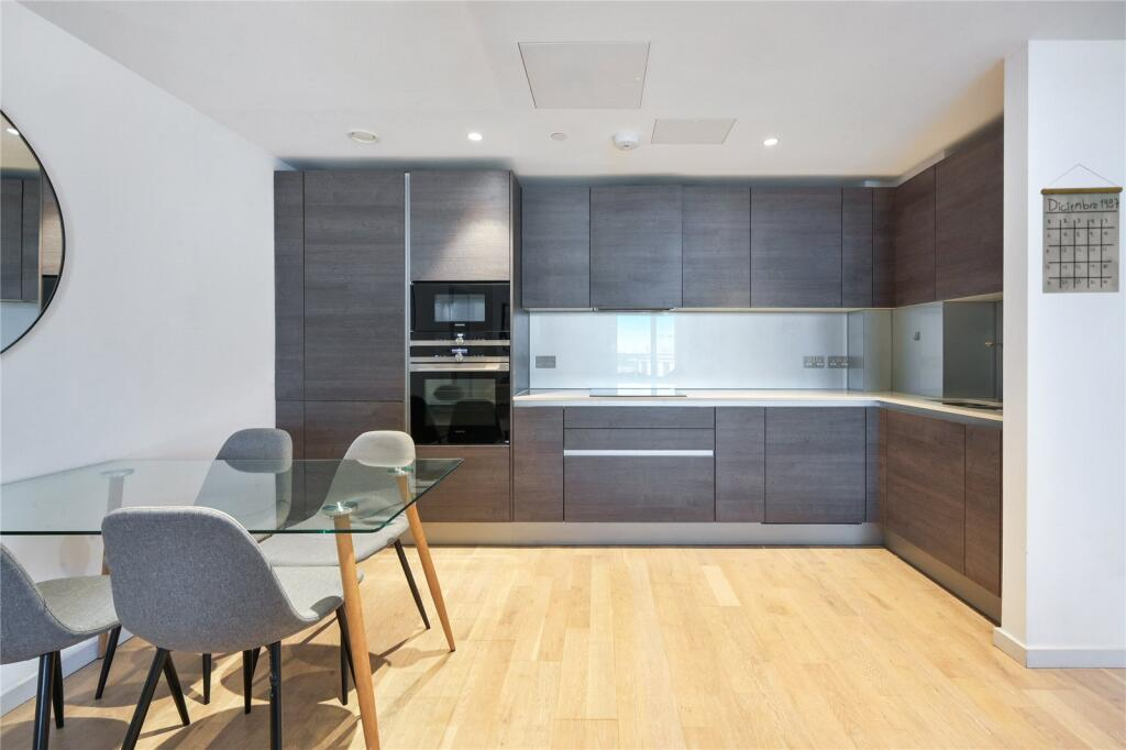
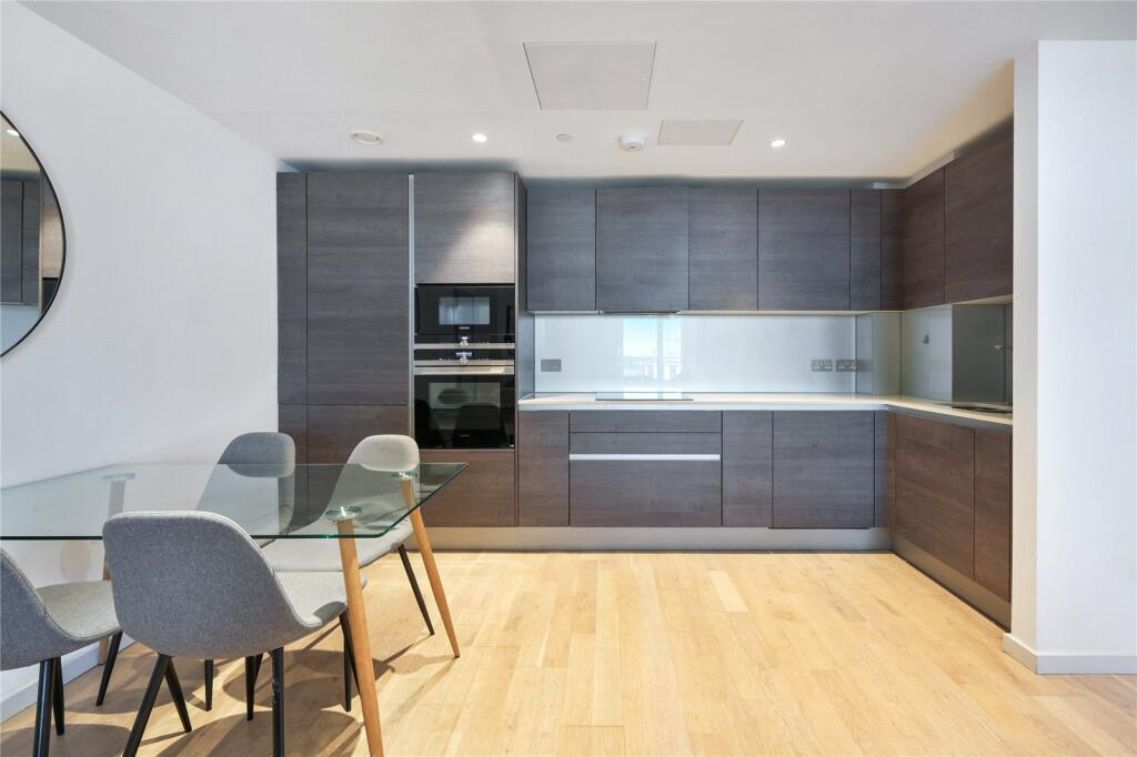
- calendar [1039,163,1124,295]
